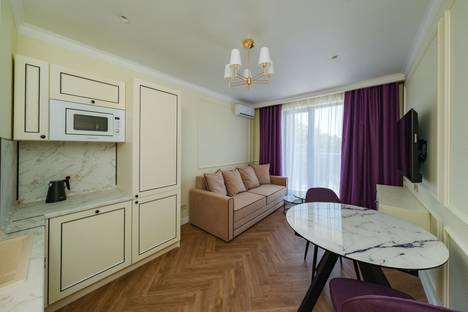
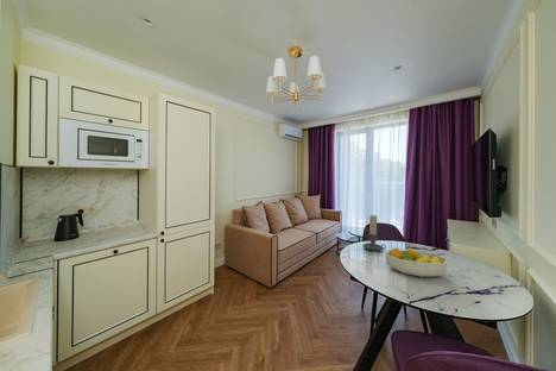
+ fruit bowl [384,247,449,278]
+ candle holder [362,214,387,252]
